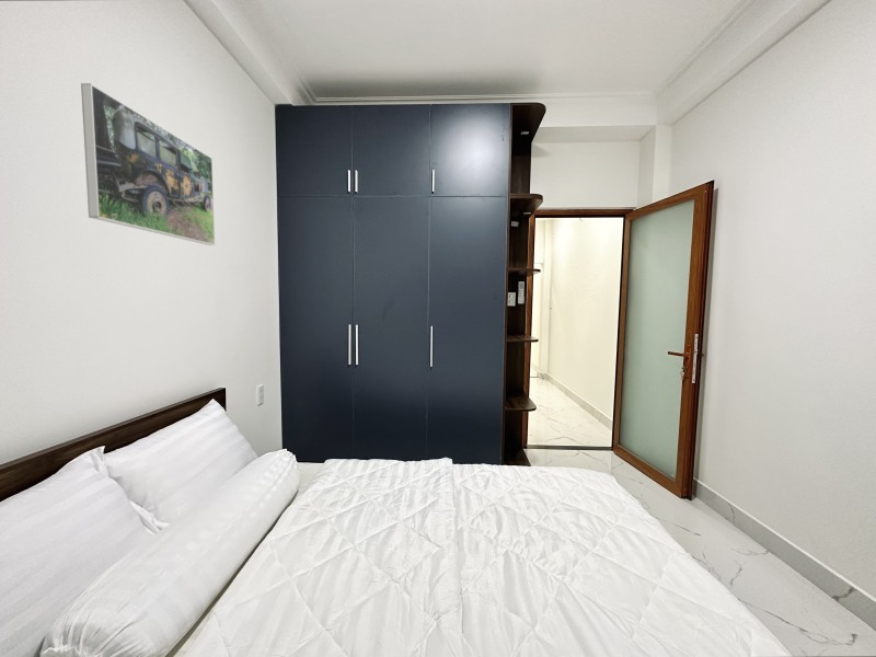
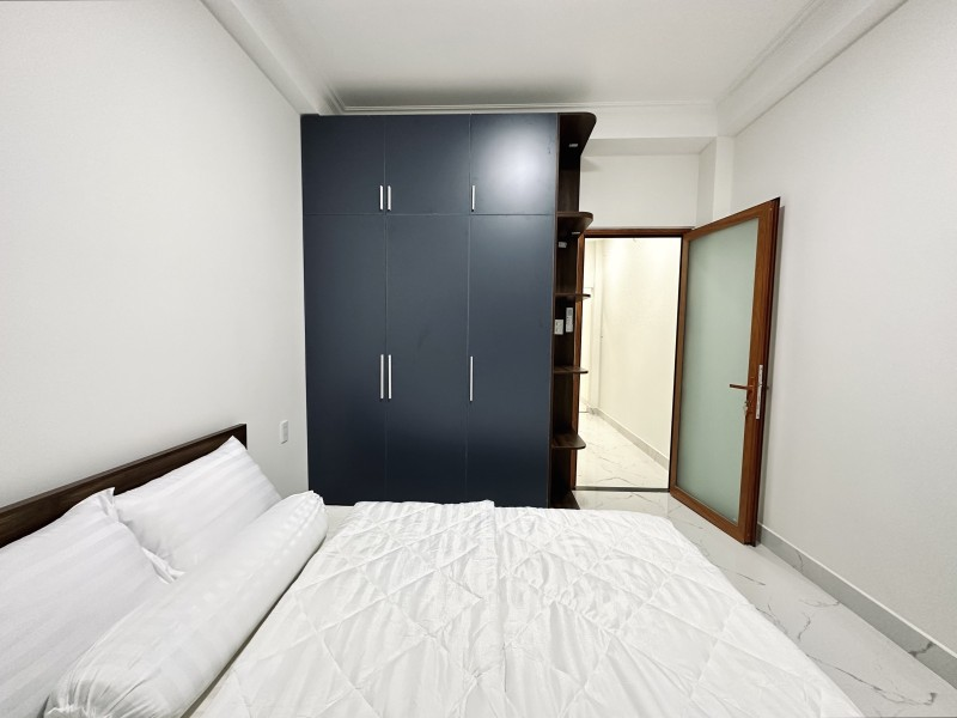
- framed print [80,82,216,246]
